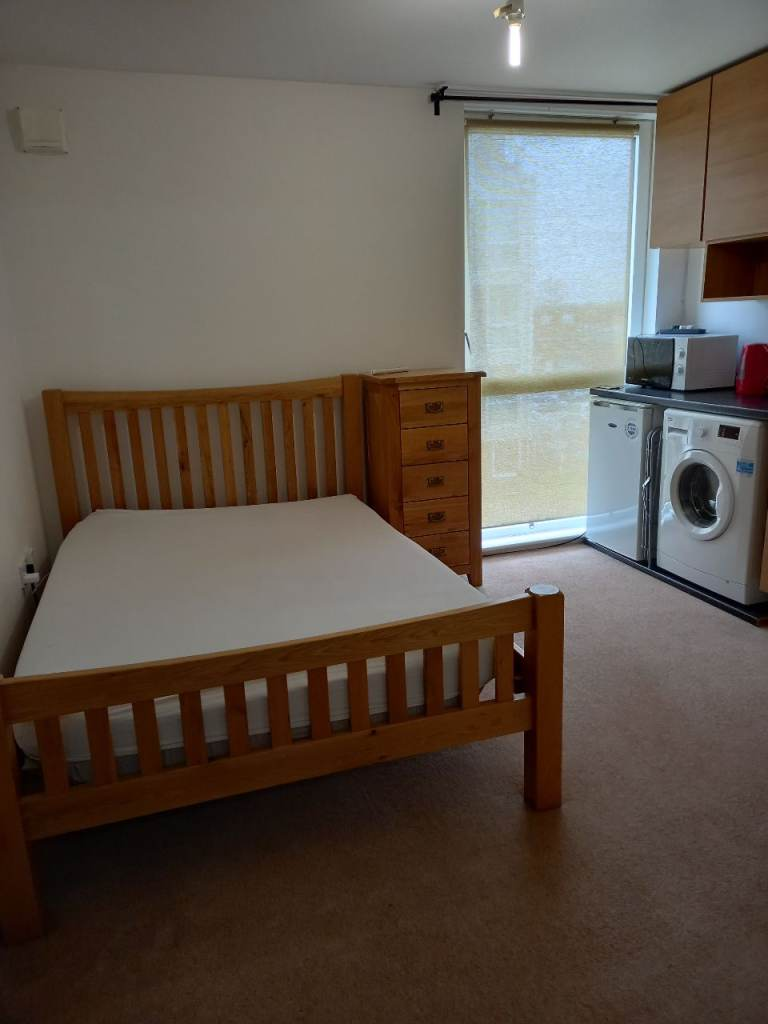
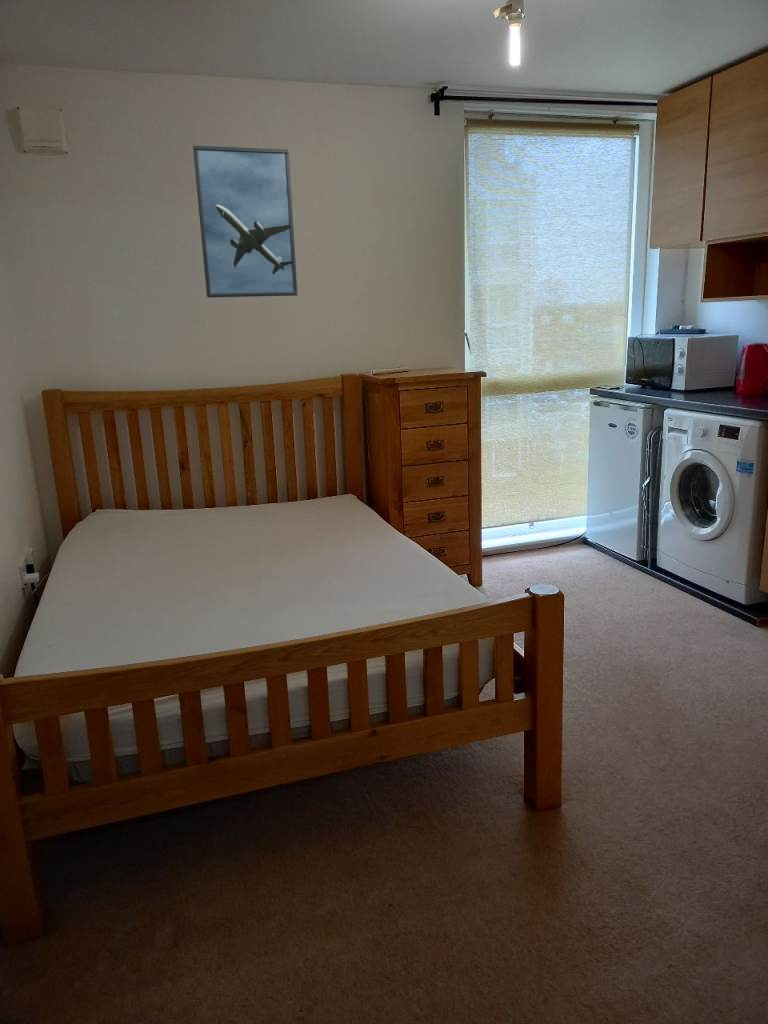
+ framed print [192,145,298,299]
